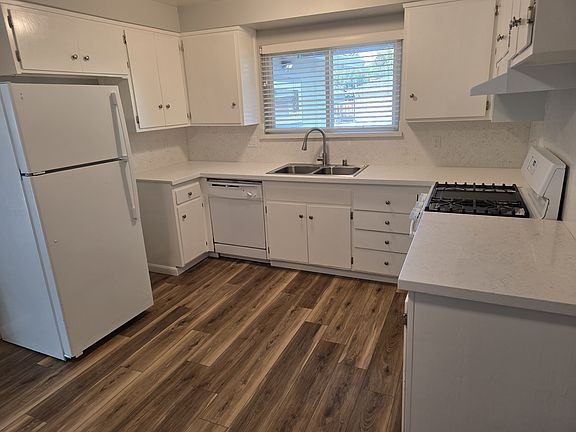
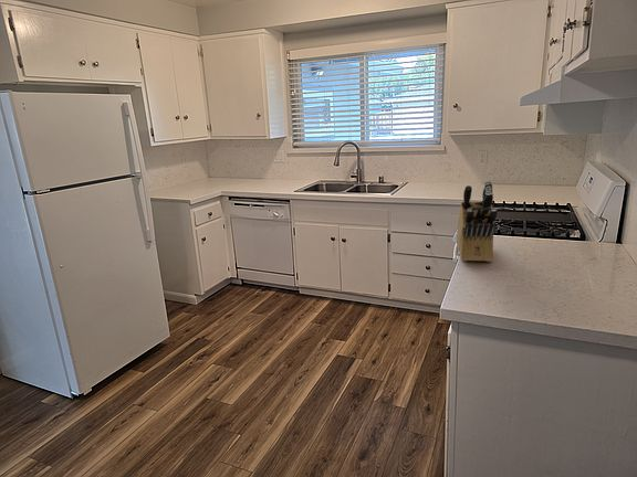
+ knife block [456,180,498,263]
